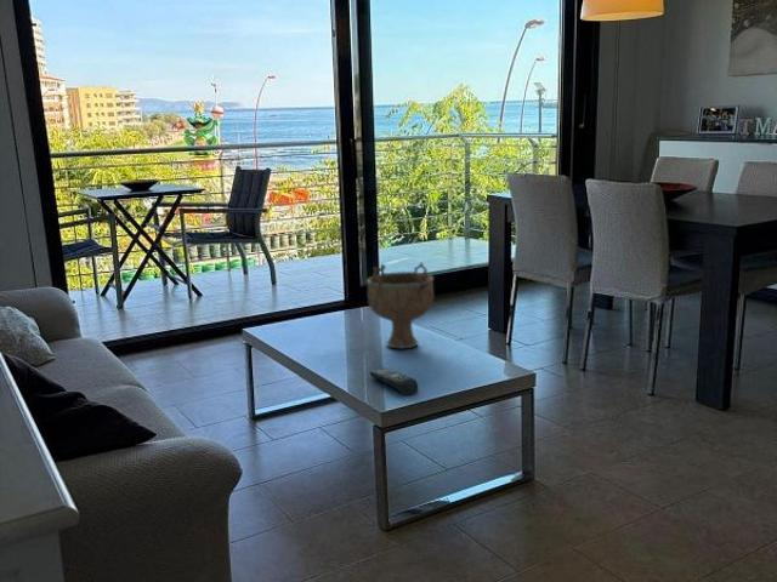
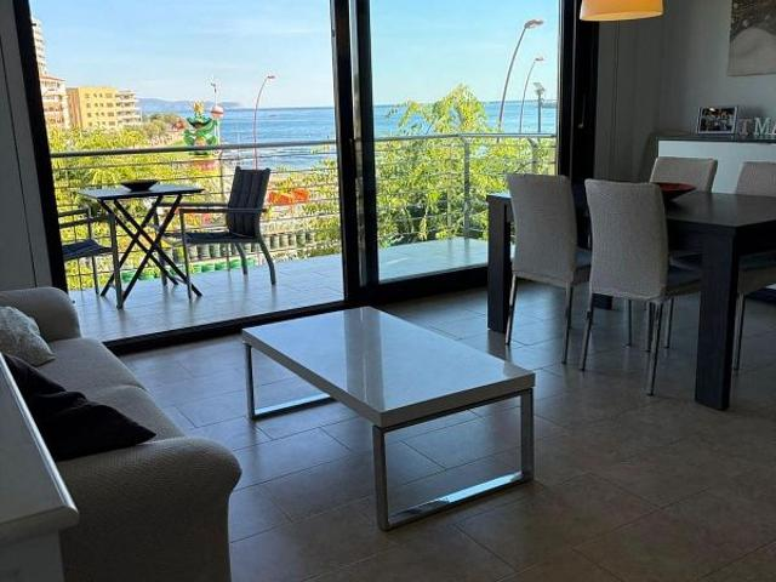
- remote control [369,367,419,396]
- decorative bowl [365,261,436,349]
